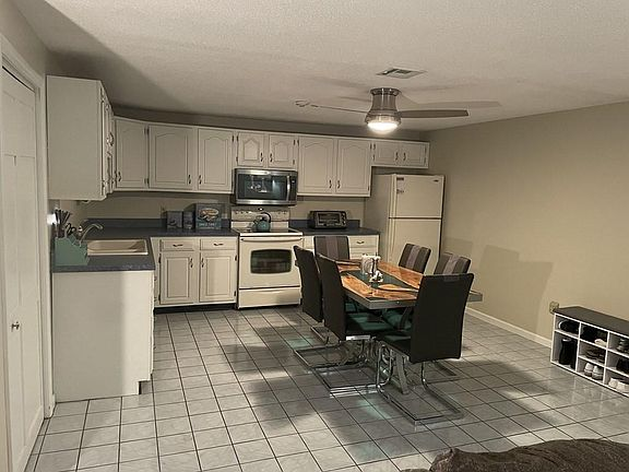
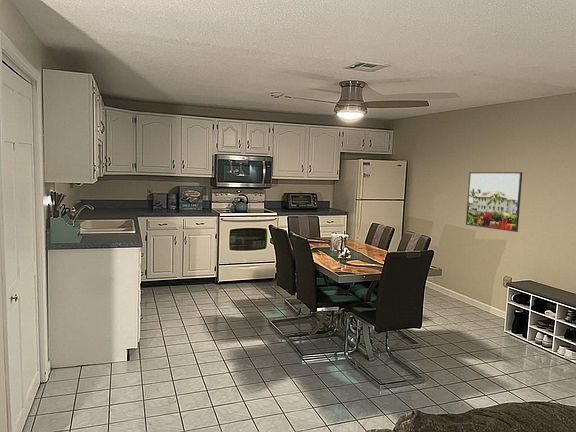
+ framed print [465,171,523,233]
